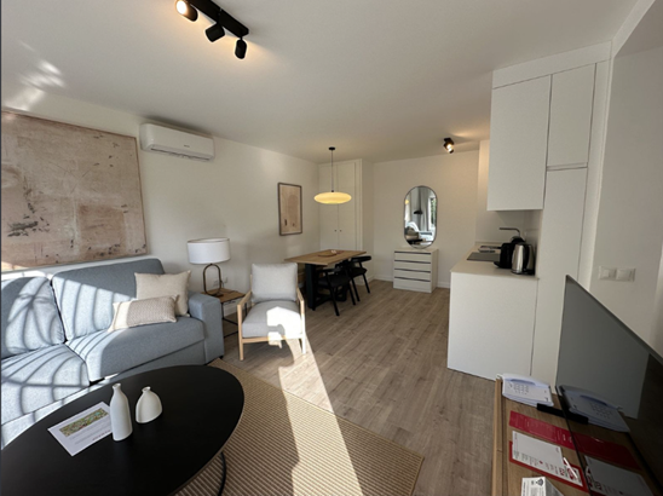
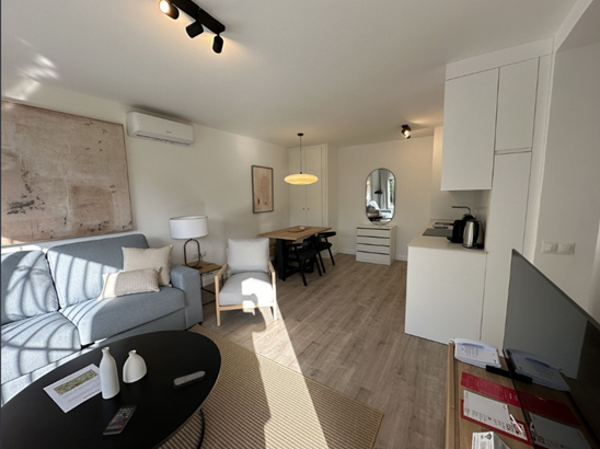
+ remote control [171,370,207,390]
+ smartphone [102,404,138,436]
